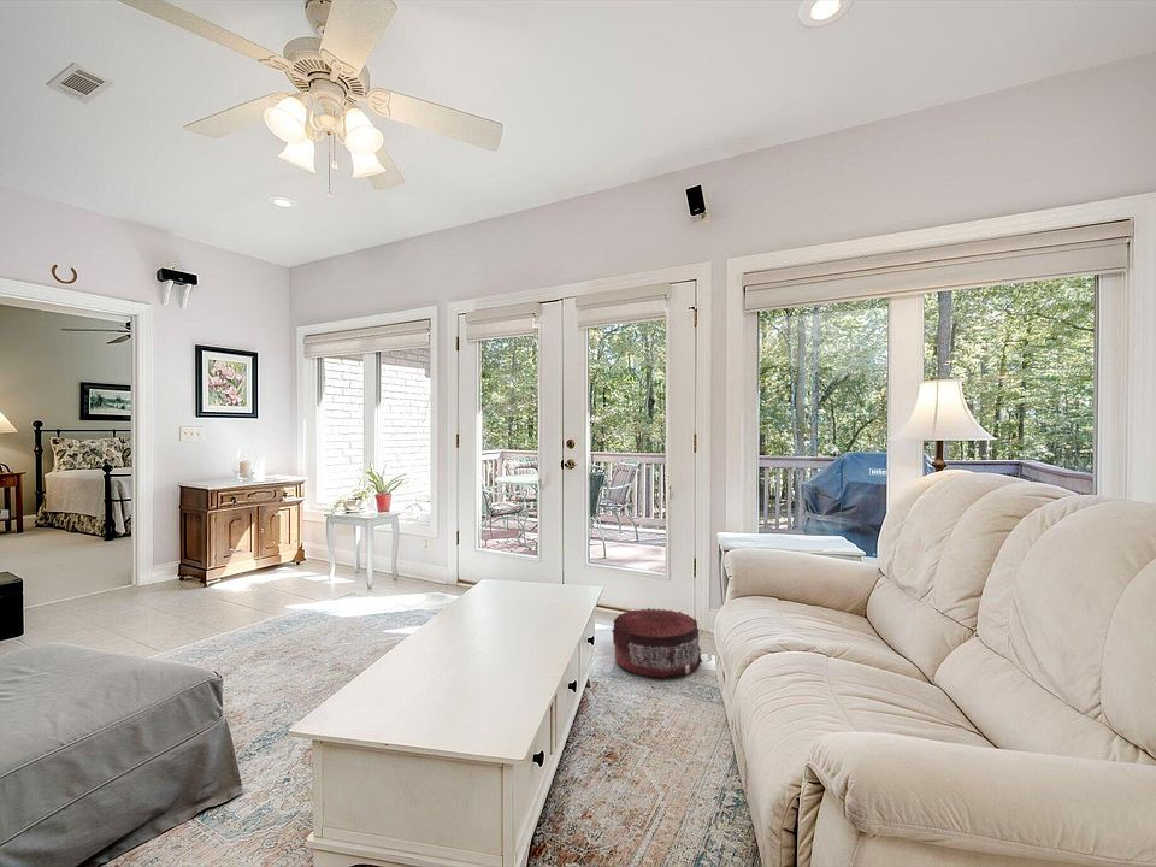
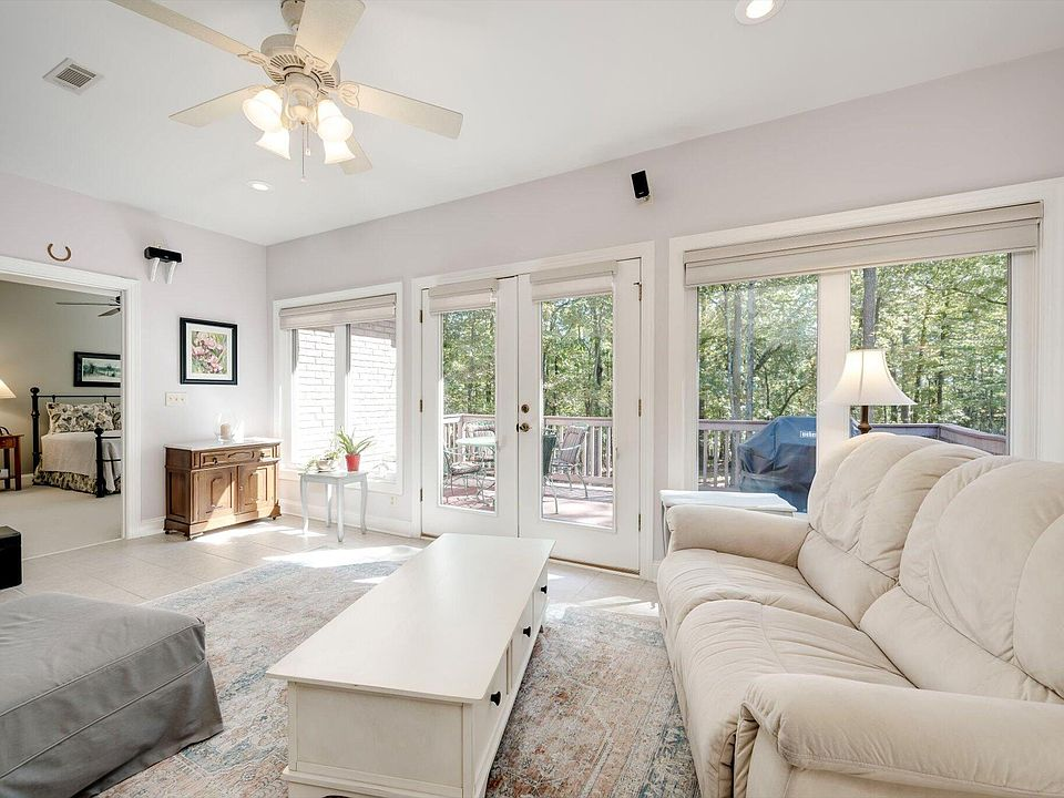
- pouf [611,607,703,678]
